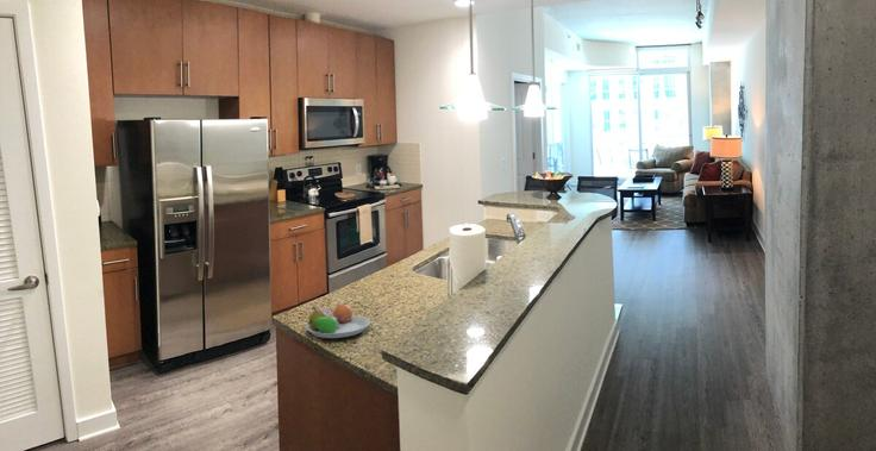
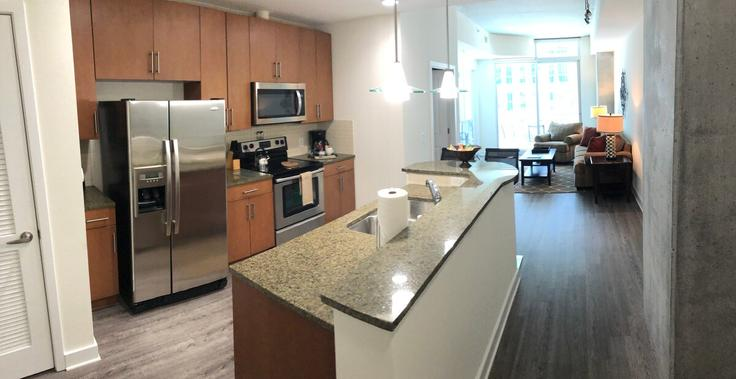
- fruit bowl [305,302,371,339]
